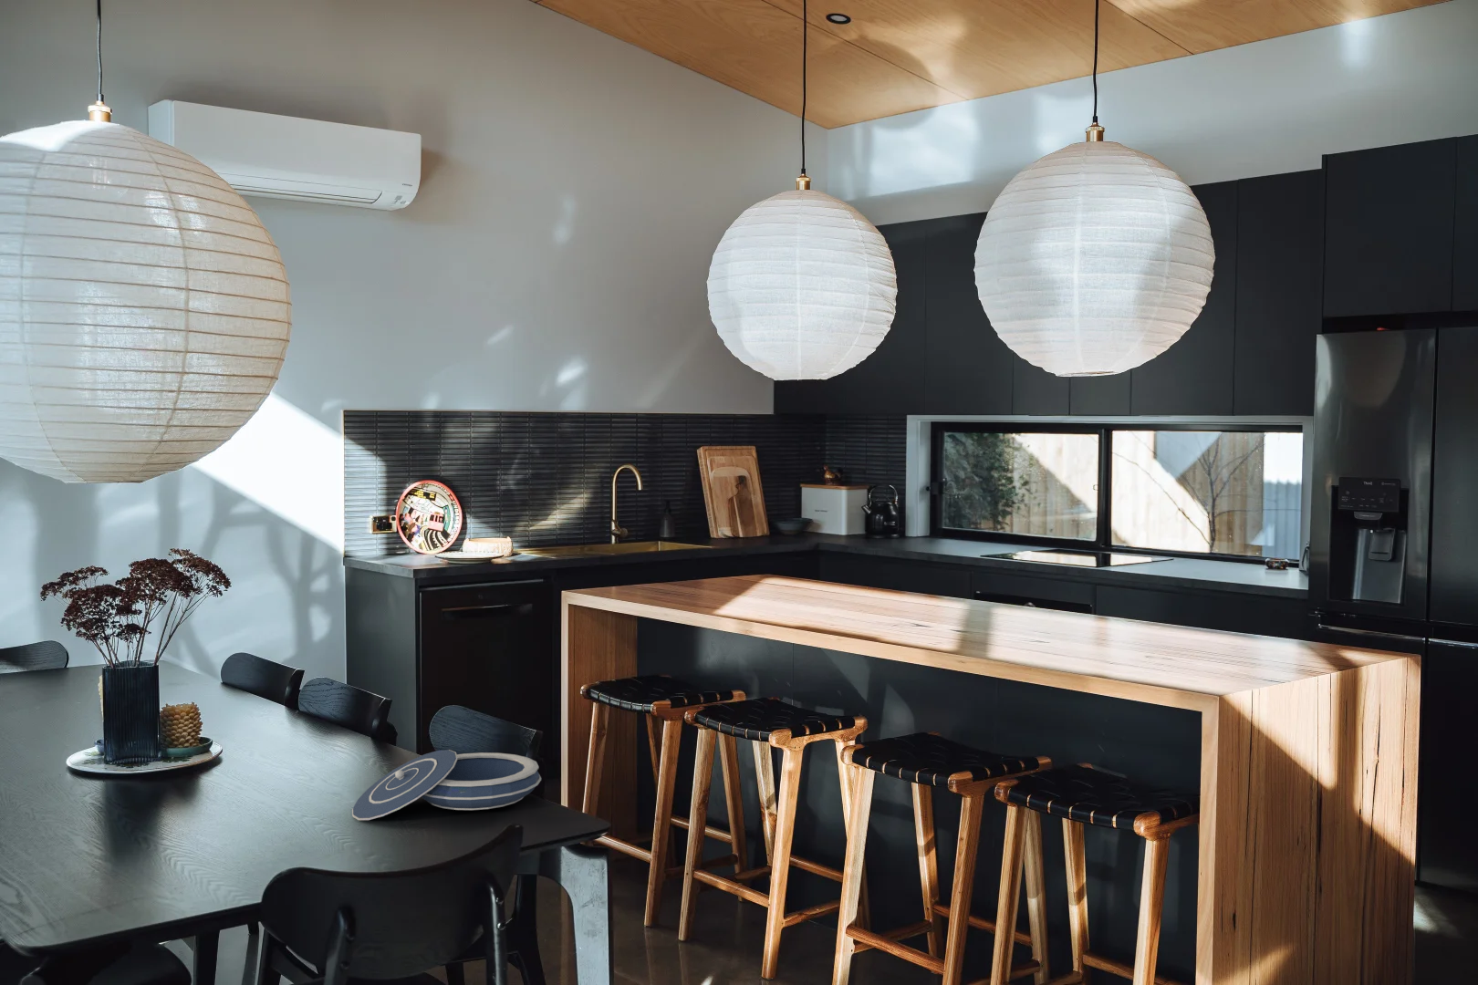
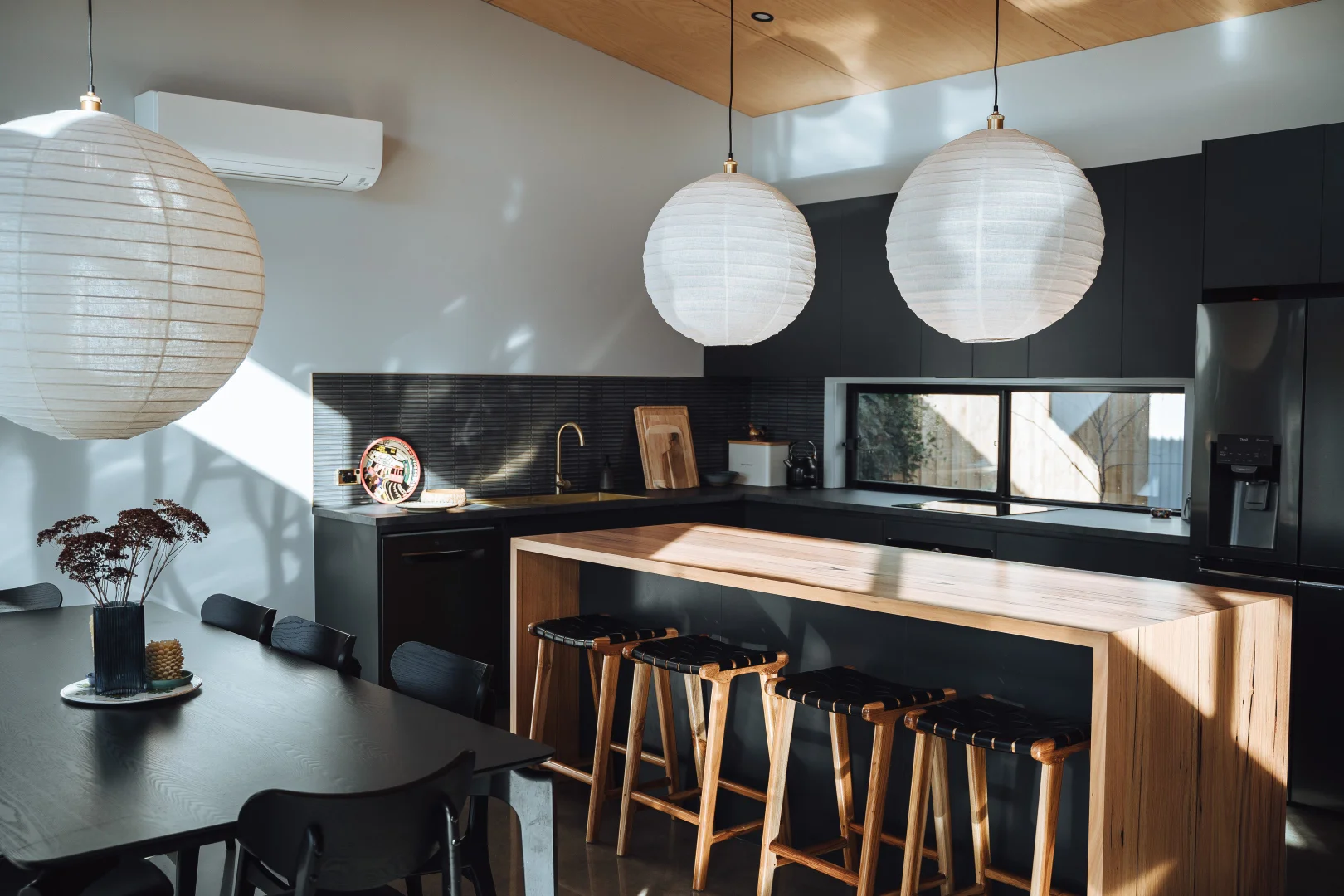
- bowl [351,749,542,821]
